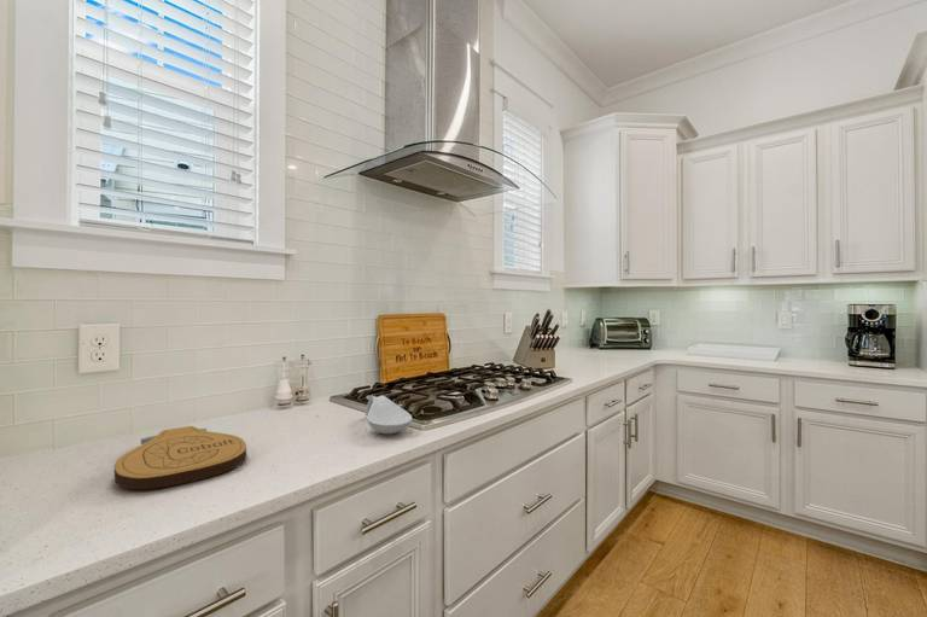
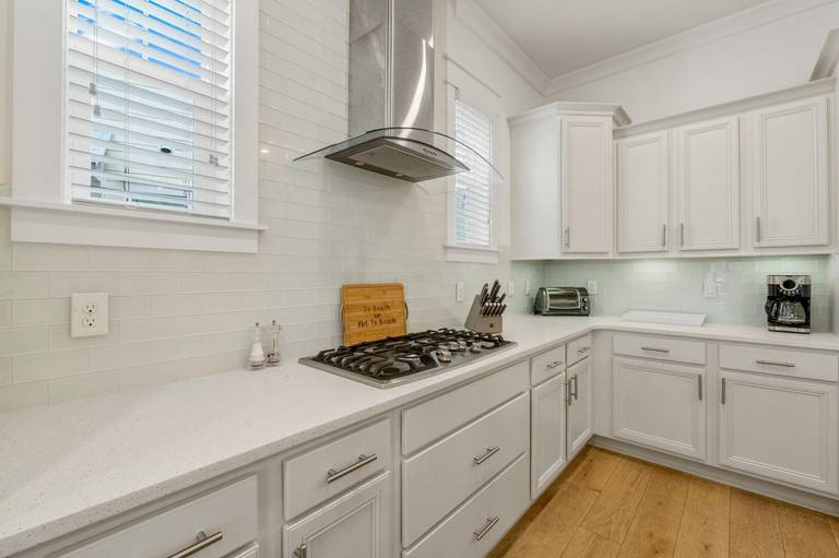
- spoon rest [365,395,413,435]
- key chain [113,425,247,490]
